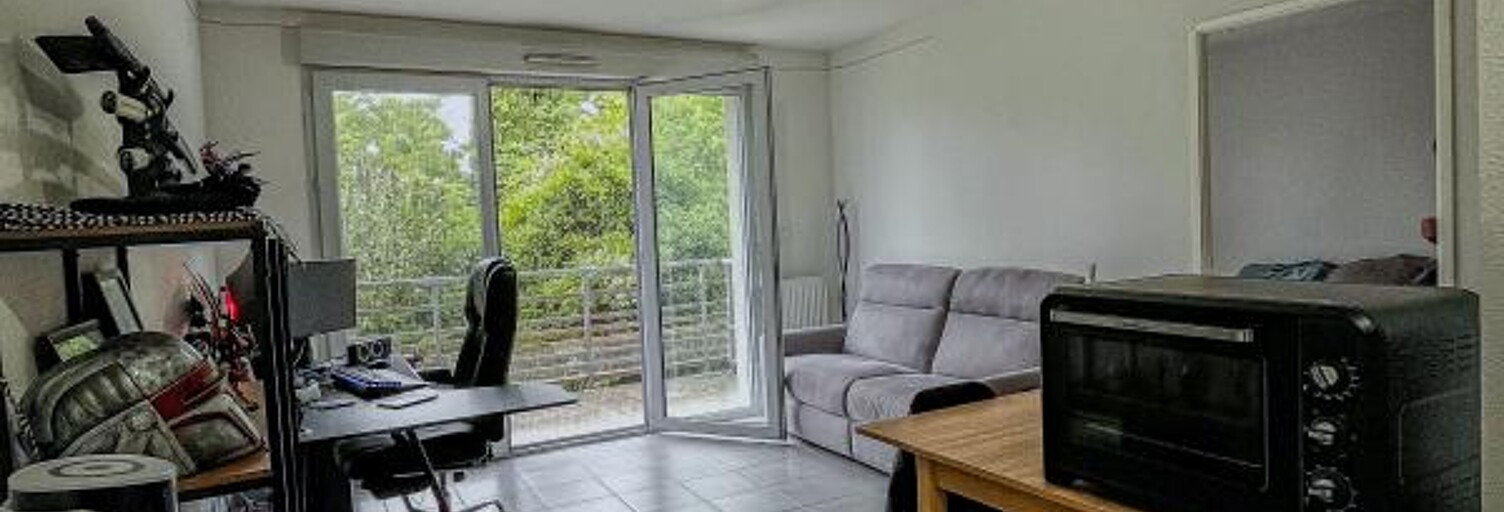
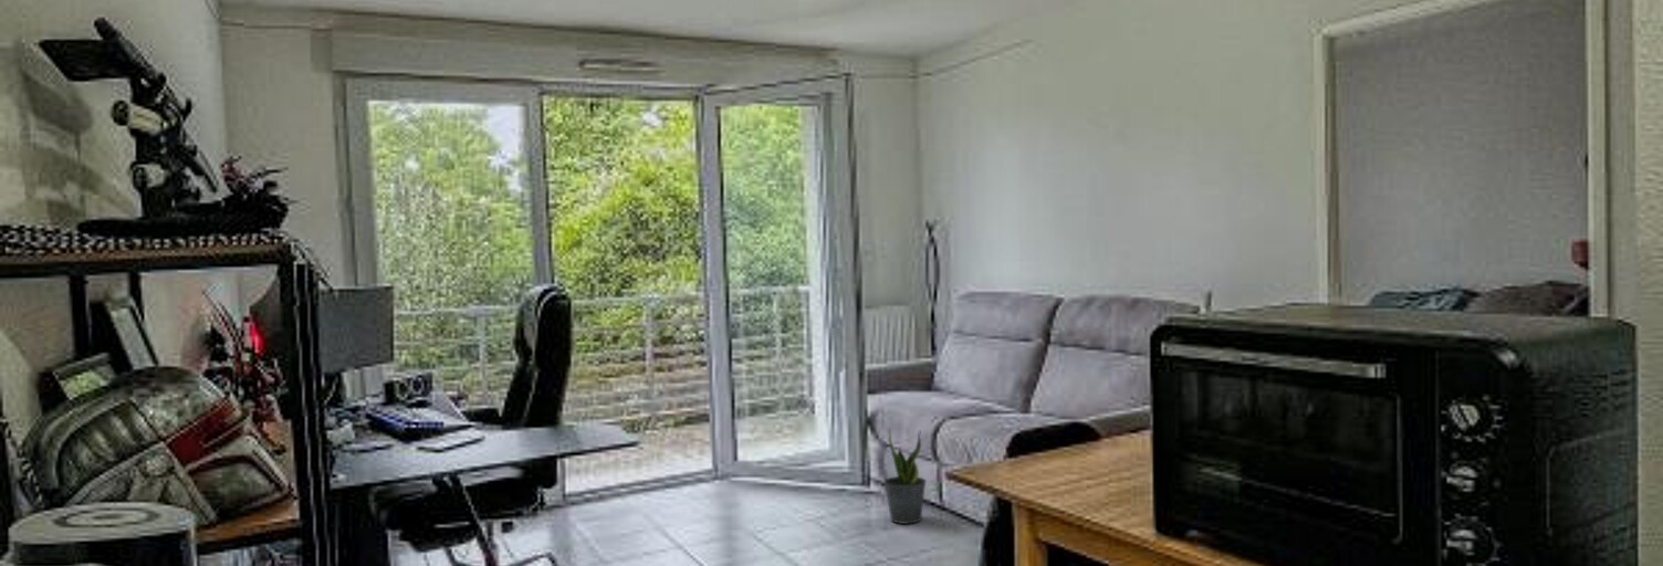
+ potted plant [882,427,928,525]
